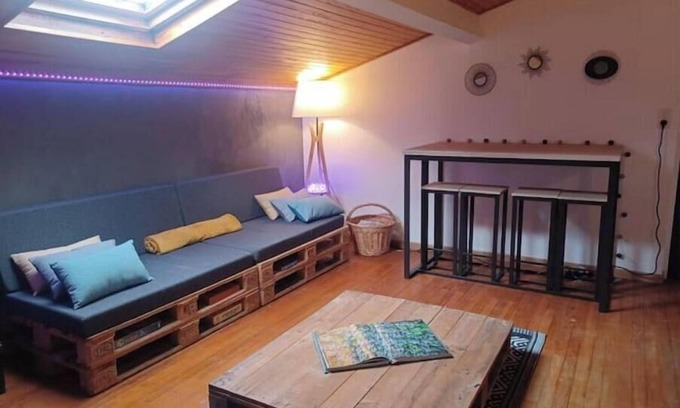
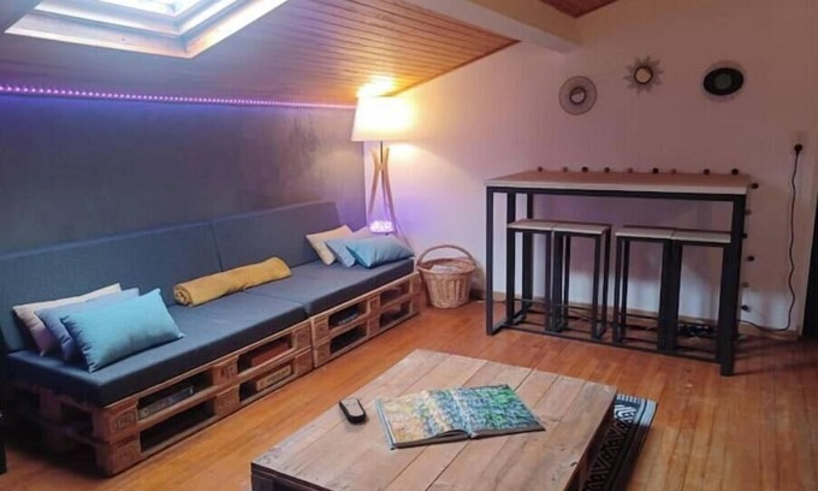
+ remote control [338,397,368,422]
